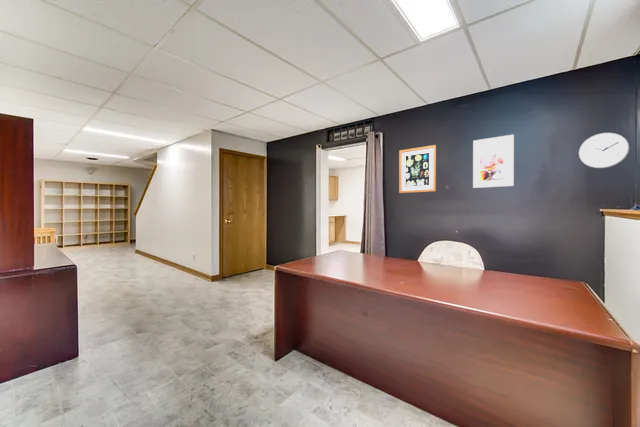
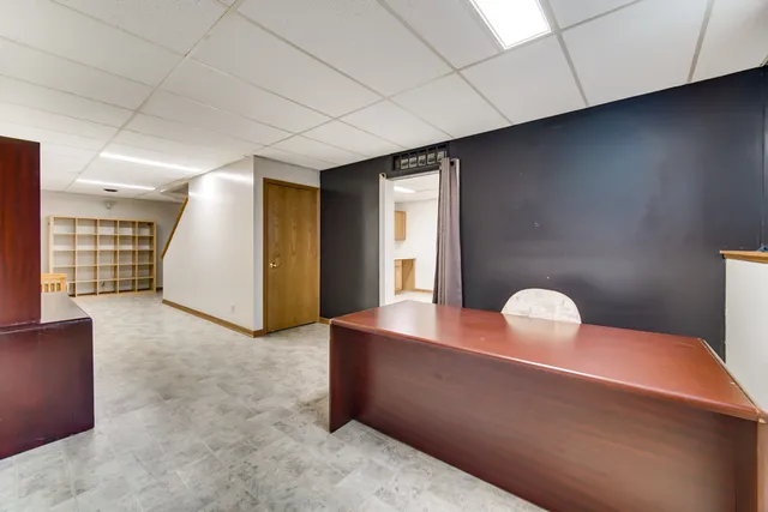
- wall art [398,144,437,194]
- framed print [472,134,515,189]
- wall clock [578,132,630,169]
